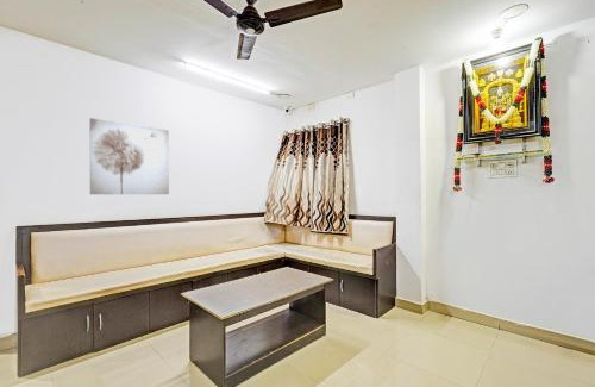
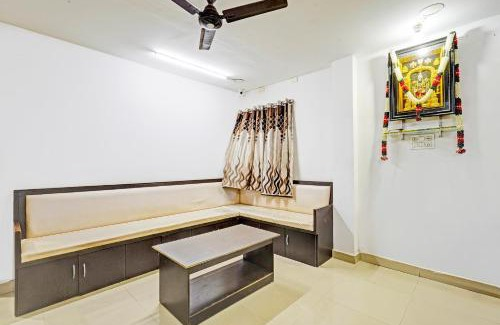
- wall art [89,117,170,195]
